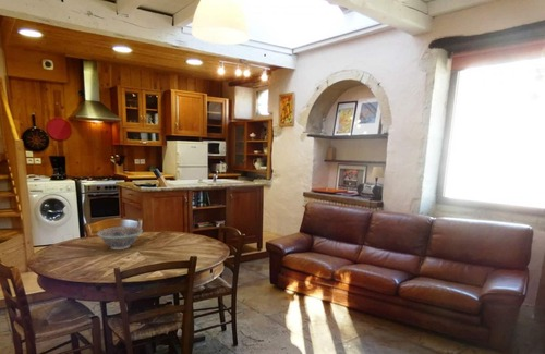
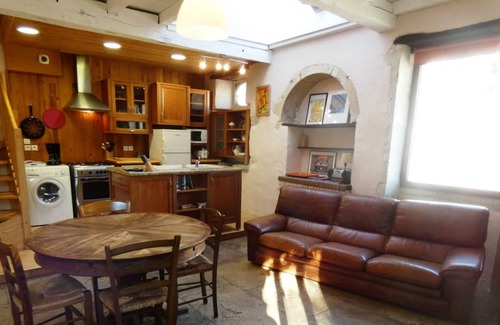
- decorative bowl [96,225,144,251]
